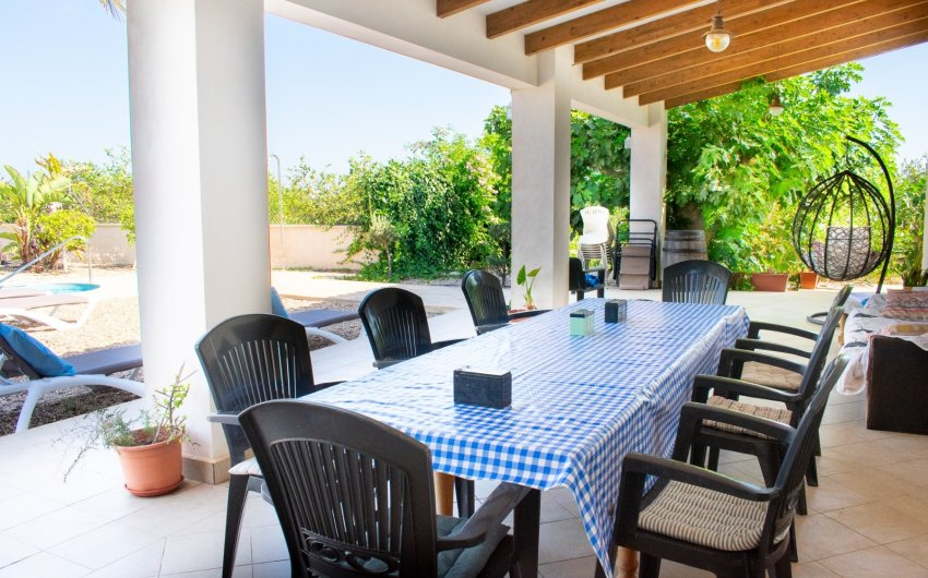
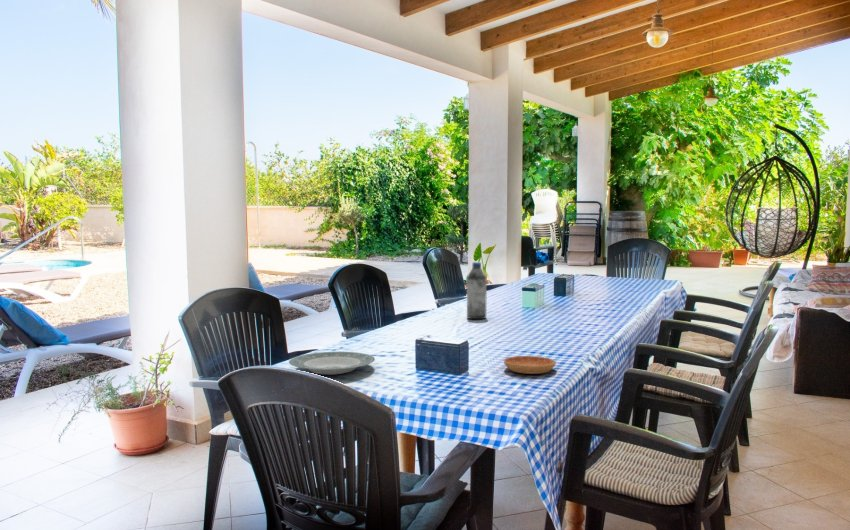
+ water bottle [466,261,488,320]
+ saucer [503,355,557,375]
+ plate [288,351,376,376]
